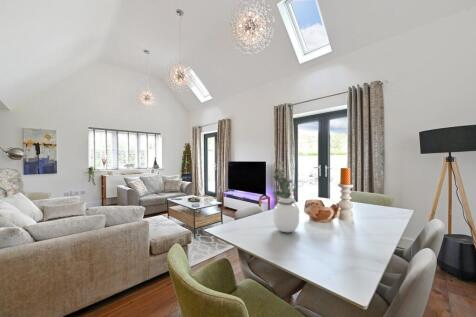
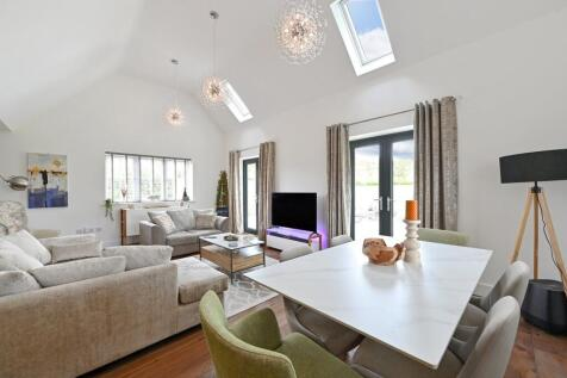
- bouquet [271,161,300,233]
